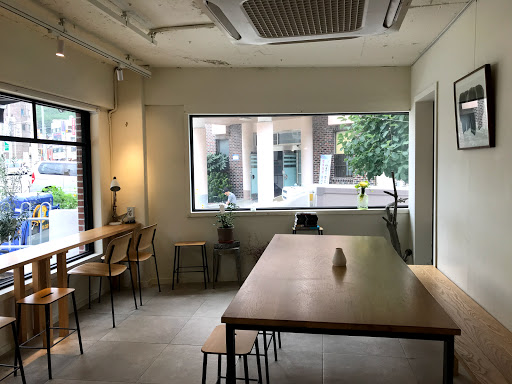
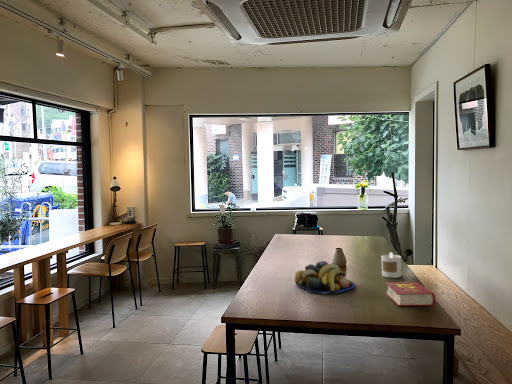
+ book [384,281,436,307]
+ fruit bowl [294,260,356,295]
+ candle [380,251,402,279]
